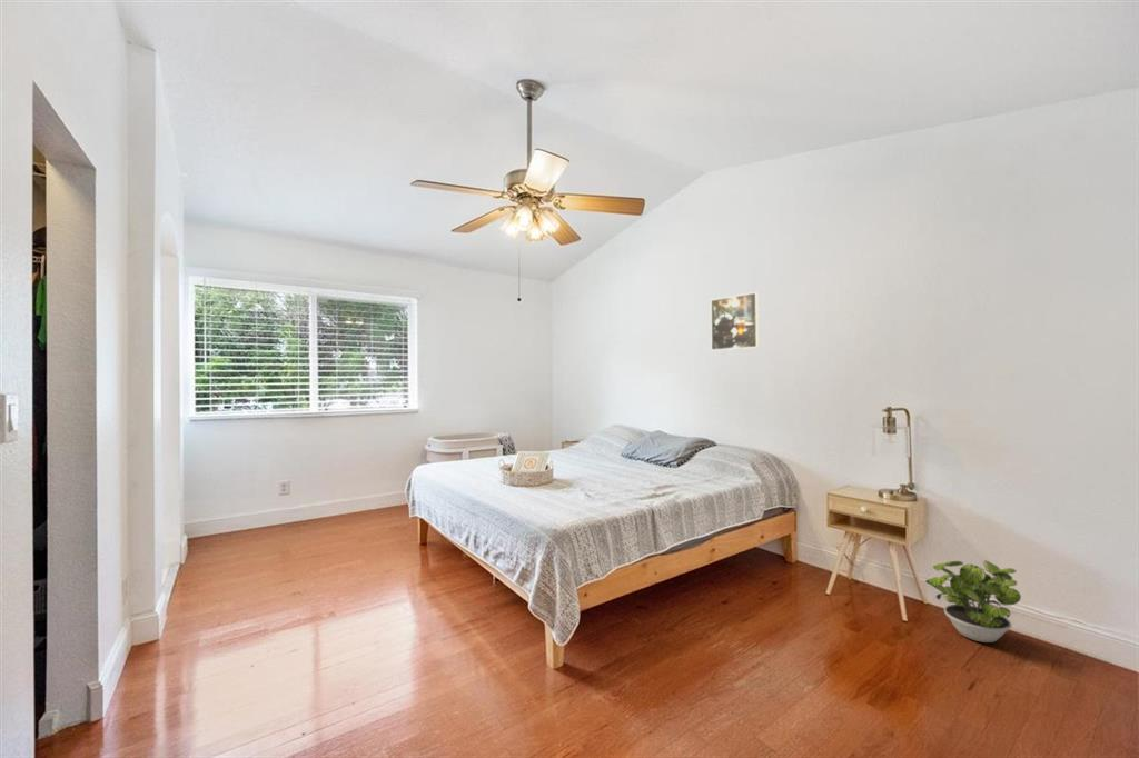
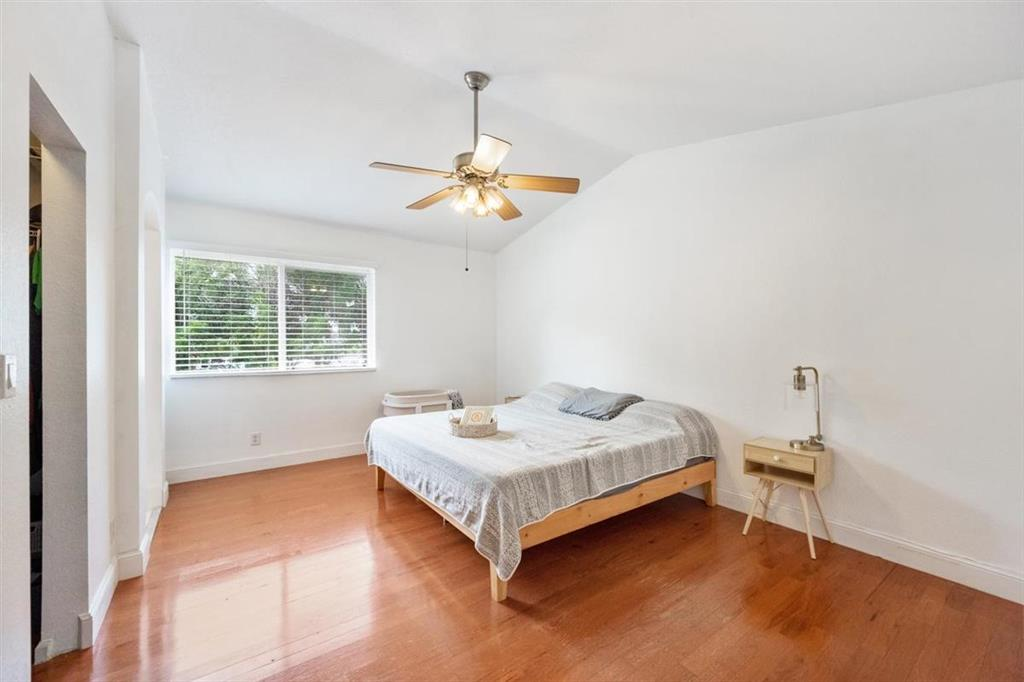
- potted plant [924,560,1022,644]
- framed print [710,291,761,351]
